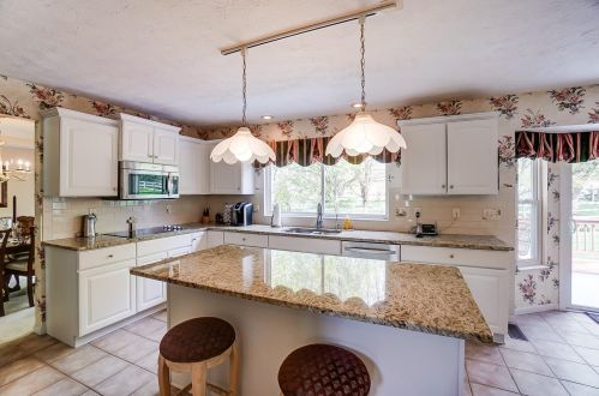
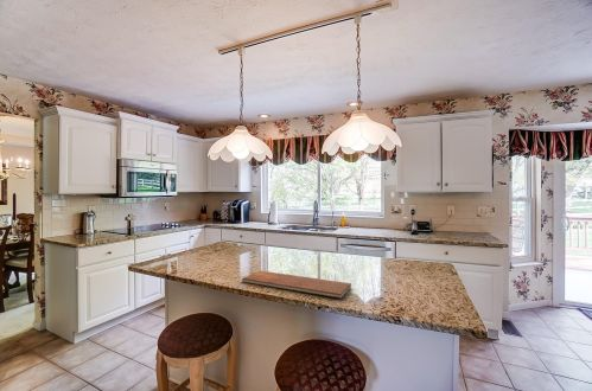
+ chopping board [241,269,352,299]
